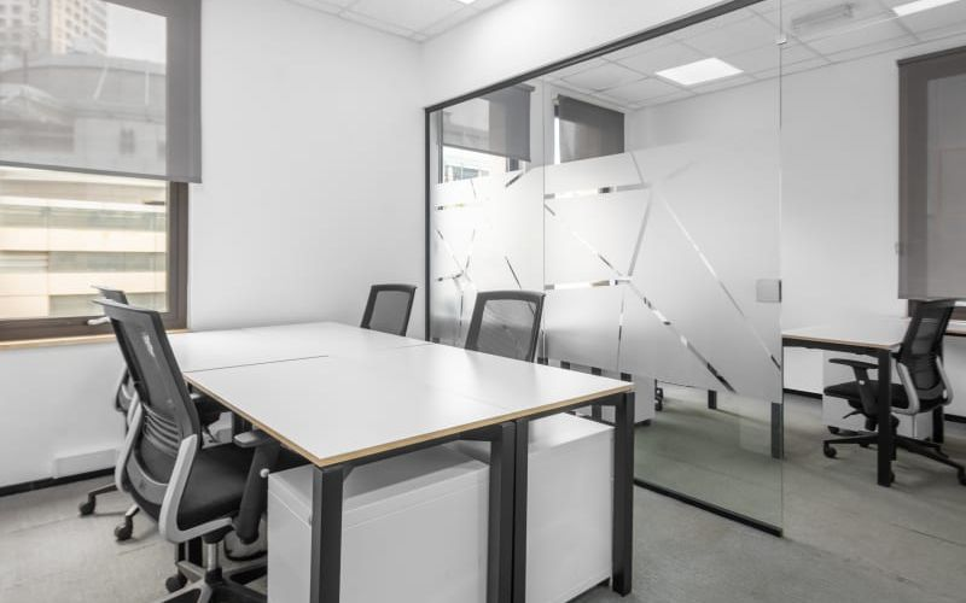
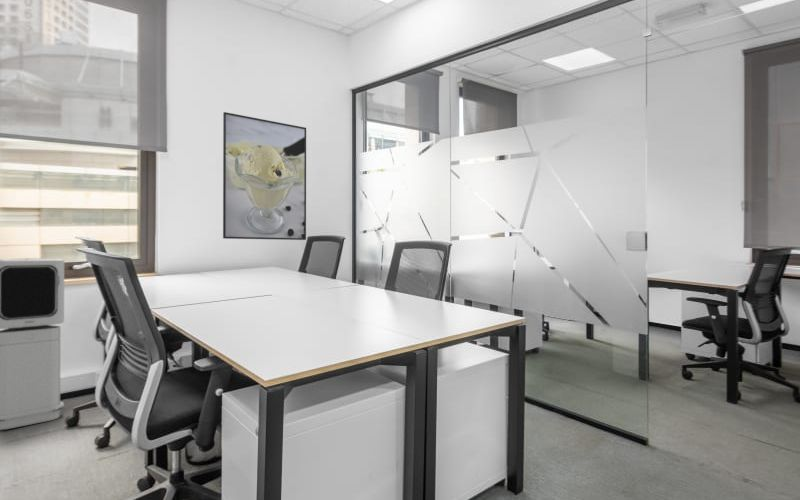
+ air purifier [0,257,65,431]
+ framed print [222,111,307,241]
